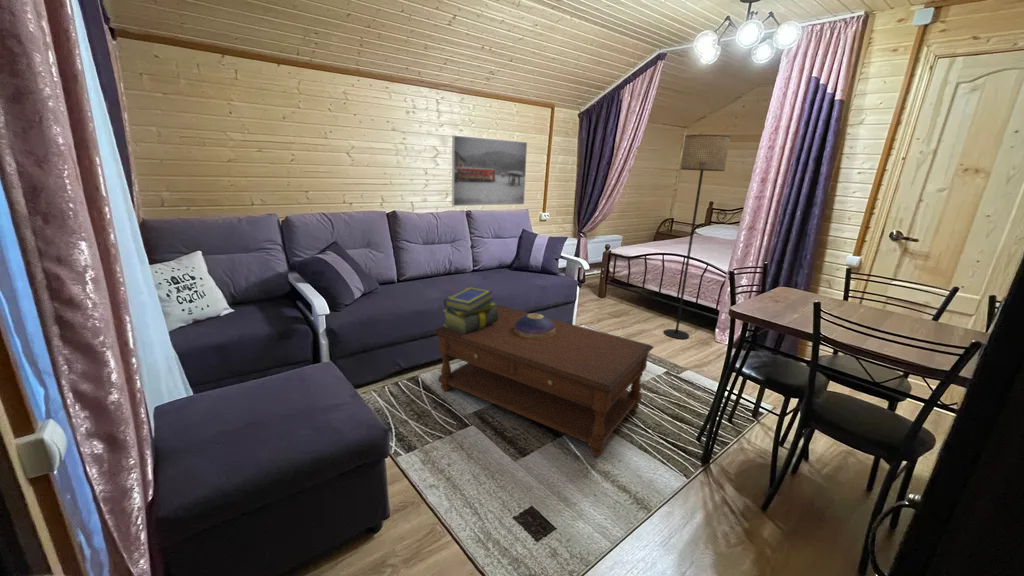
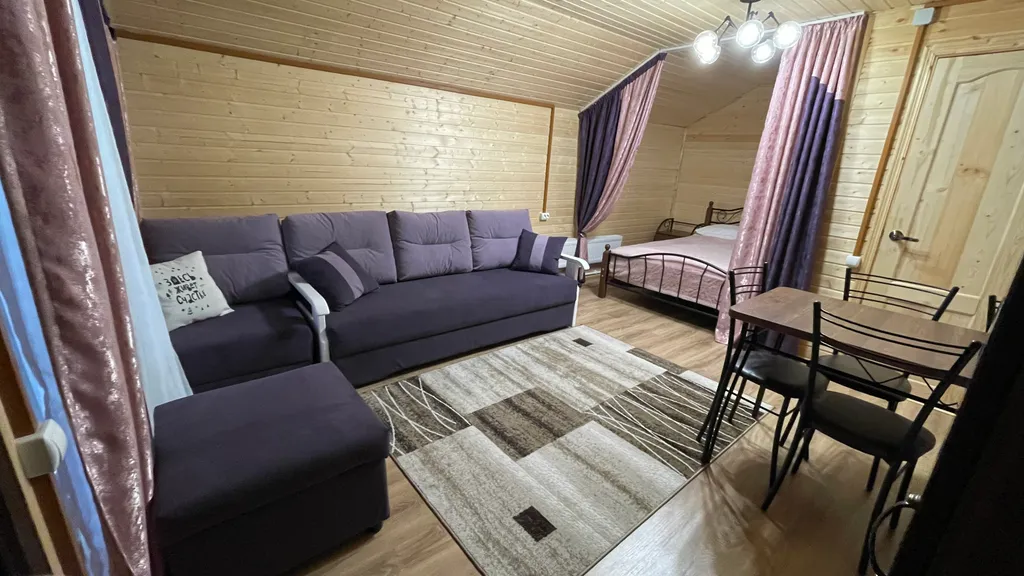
- decorative bowl [513,313,555,339]
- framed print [451,134,528,207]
- floor lamp [663,134,731,340]
- stack of books [442,286,498,334]
- coffee table [432,304,655,458]
